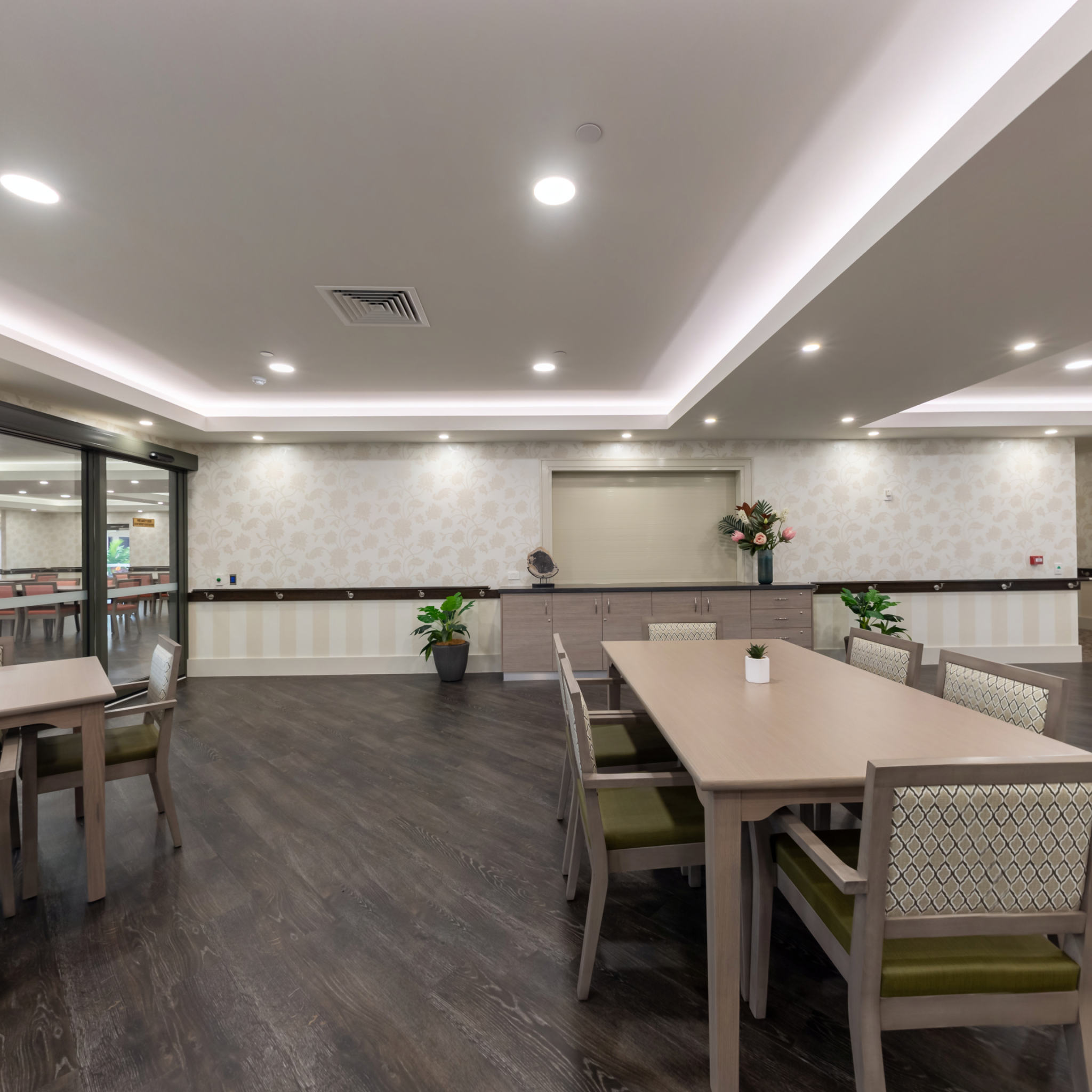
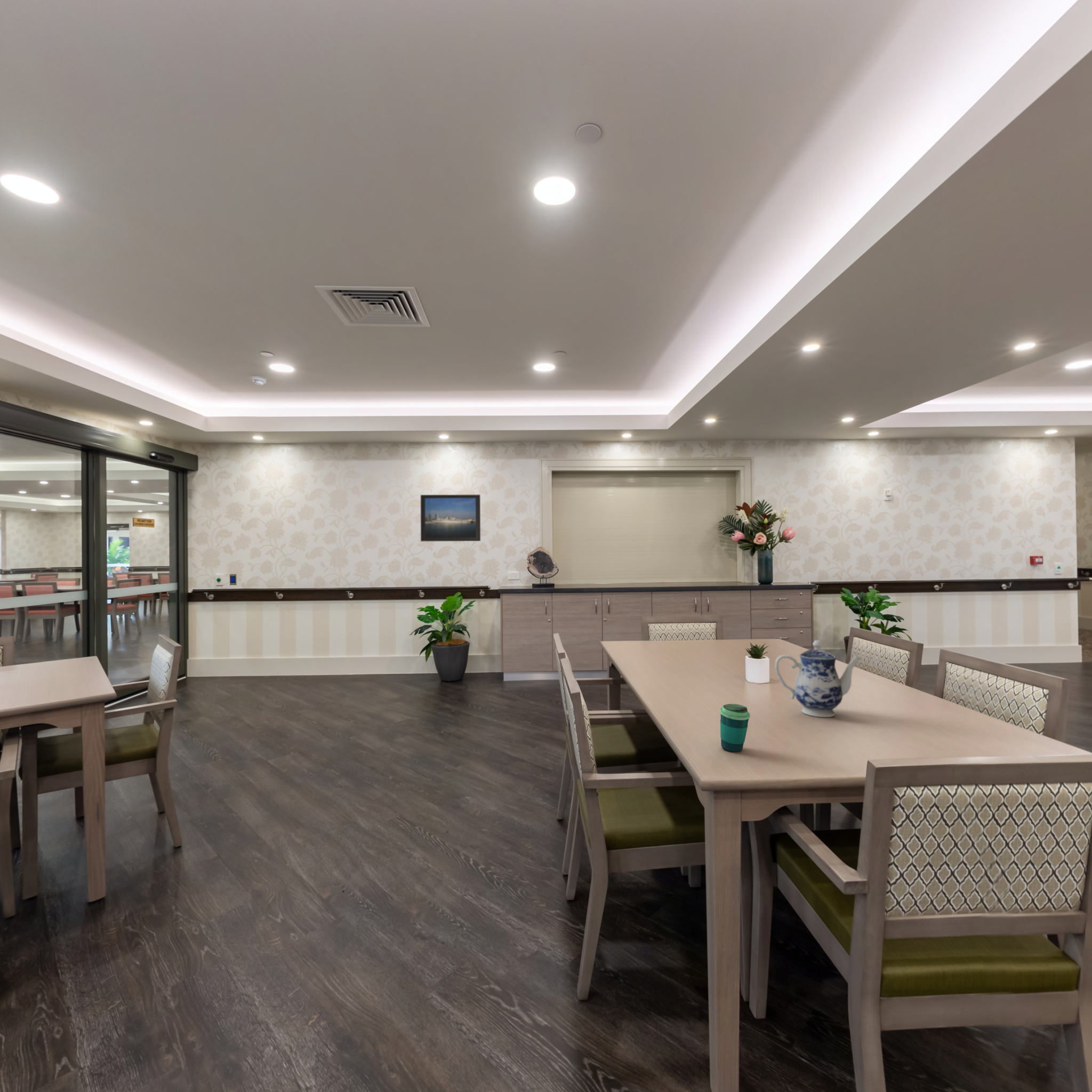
+ cup [719,703,751,752]
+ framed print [420,494,481,542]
+ teapot [774,640,863,718]
